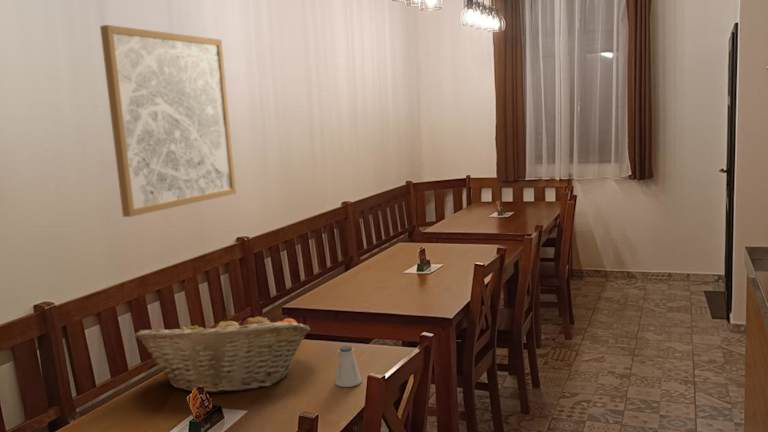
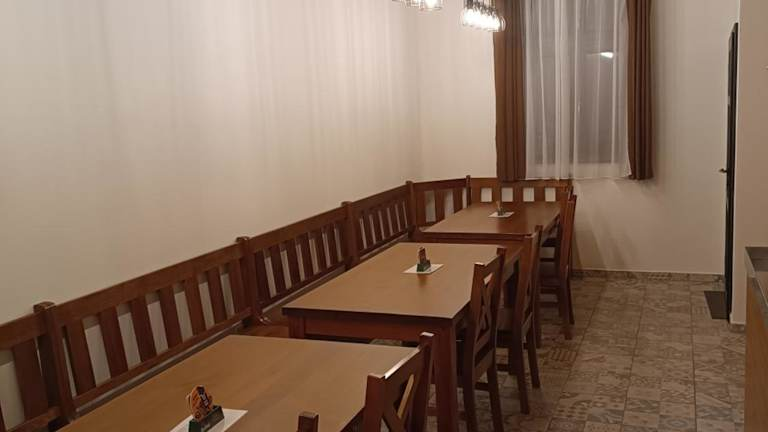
- fruit basket [134,311,311,394]
- wall art [99,24,237,218]
- saltshaker [335,344,362,388]
